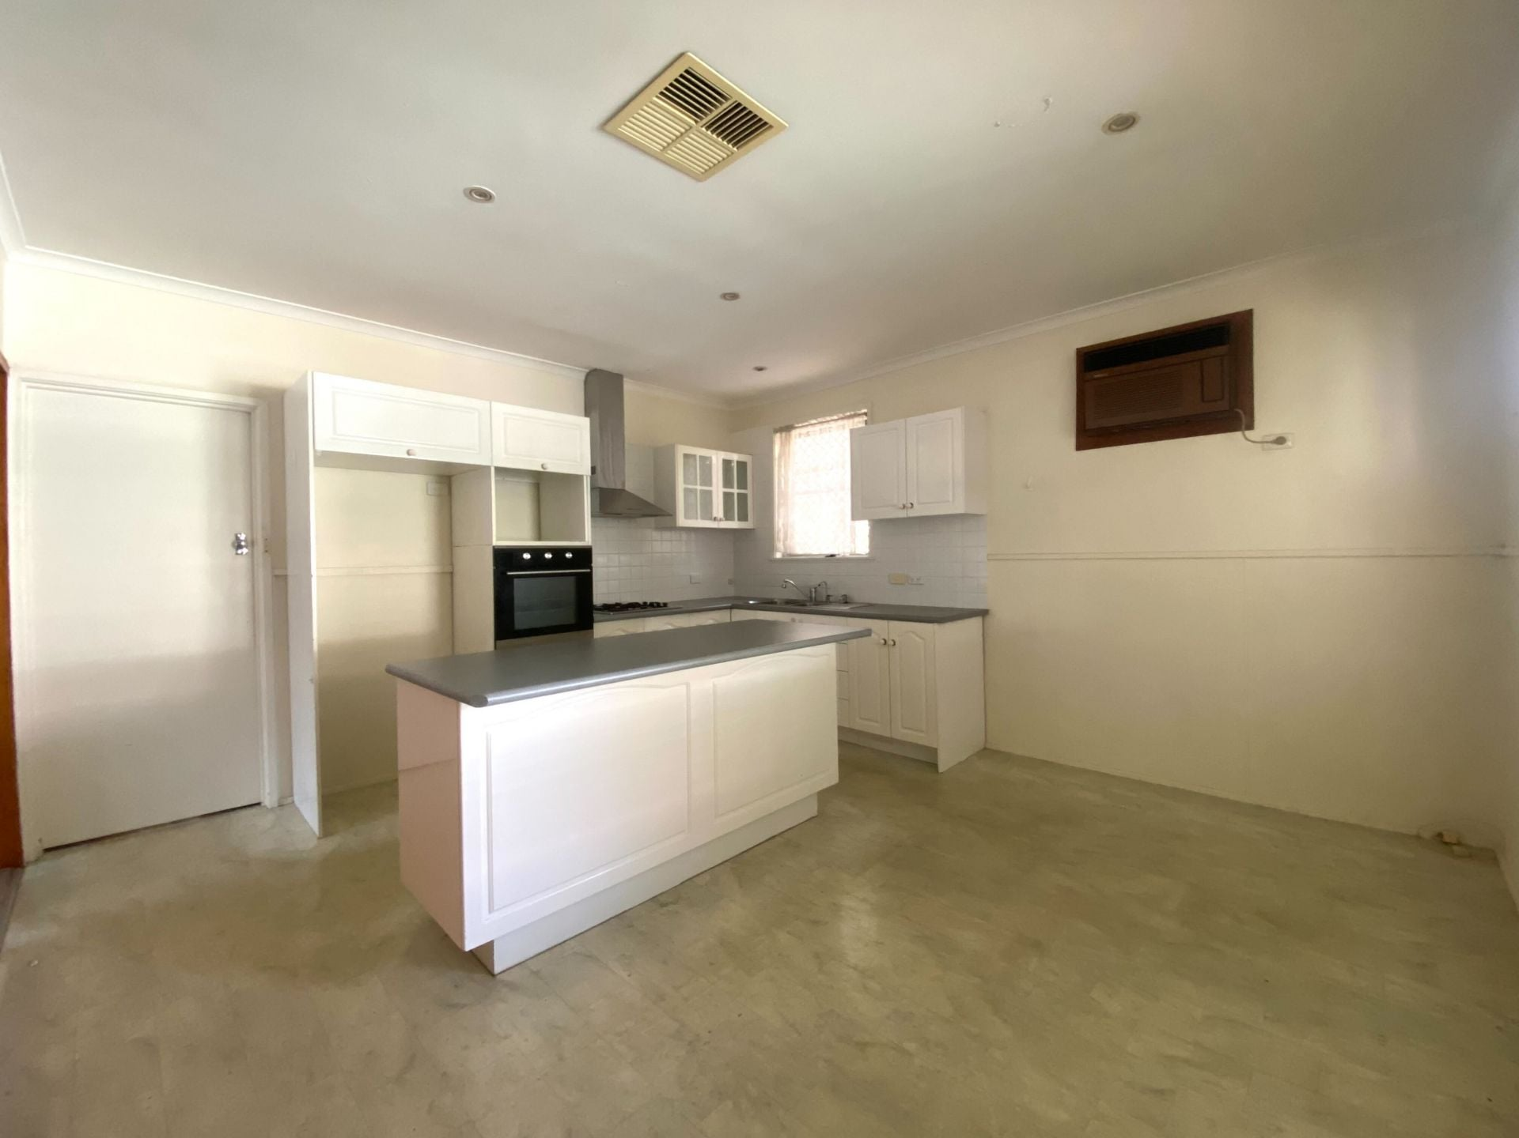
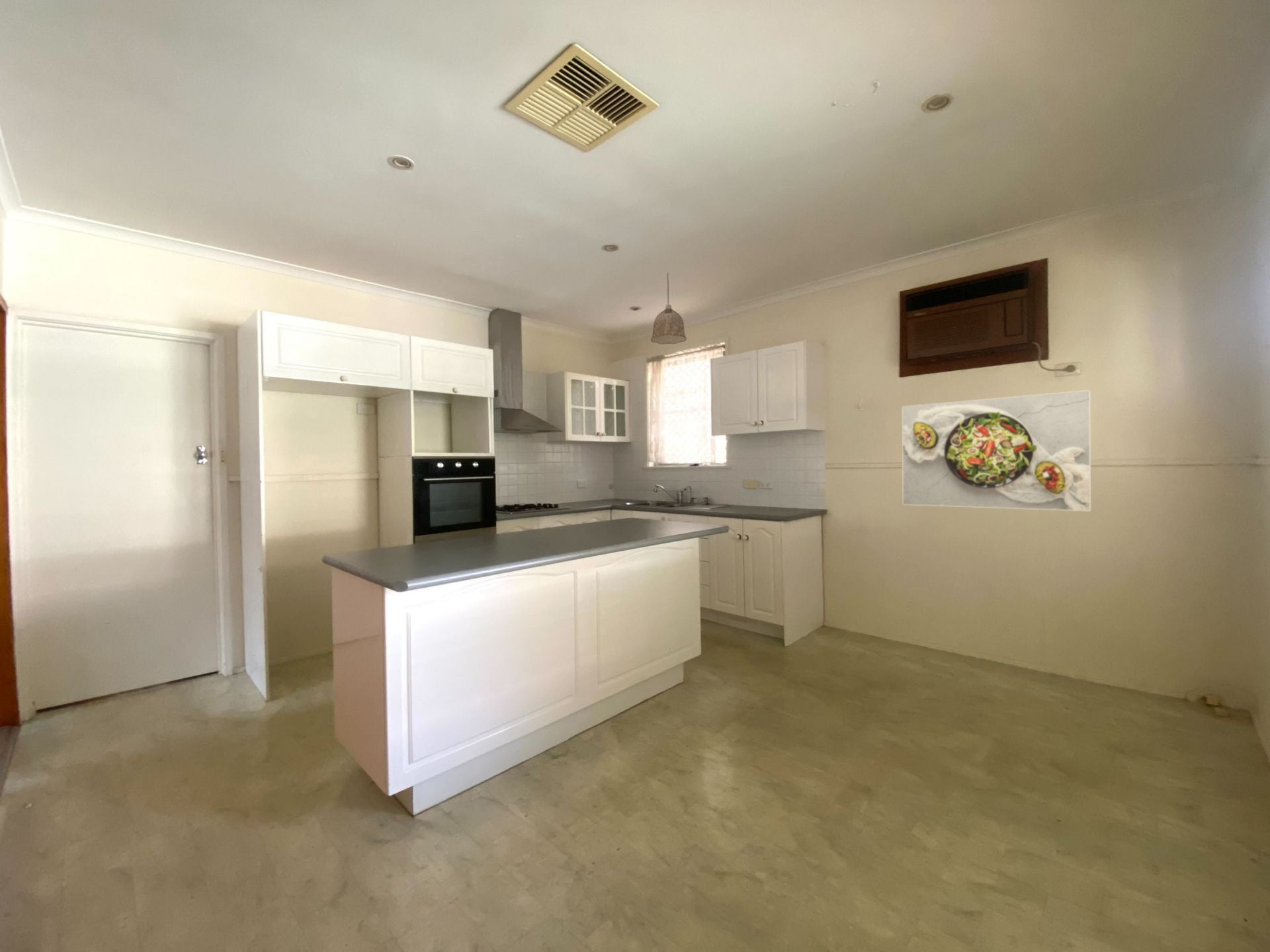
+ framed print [902,389,1091,512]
+ pendant lamp [650,272,687,345]
